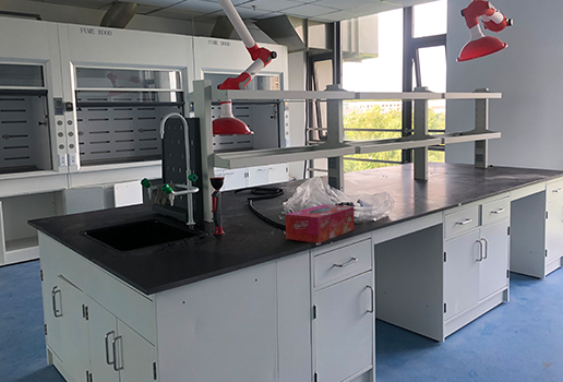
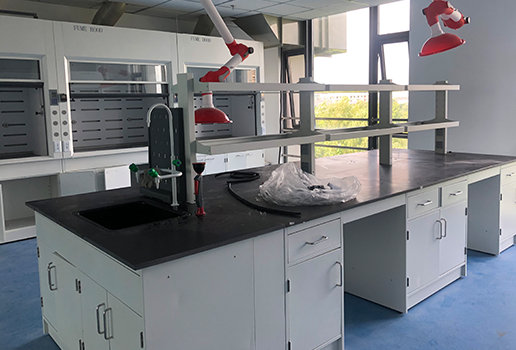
- tissue box [285,203,356,244]
